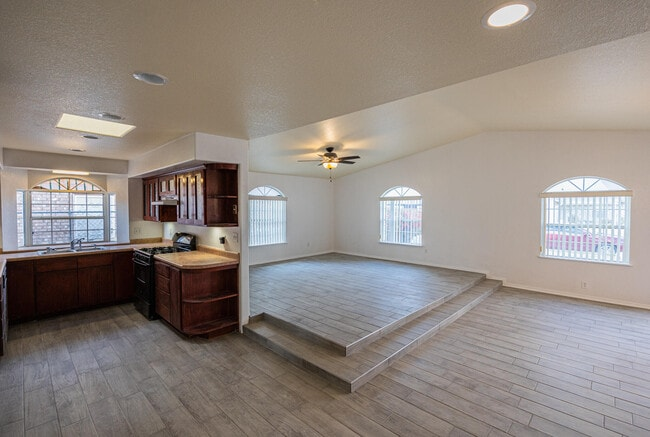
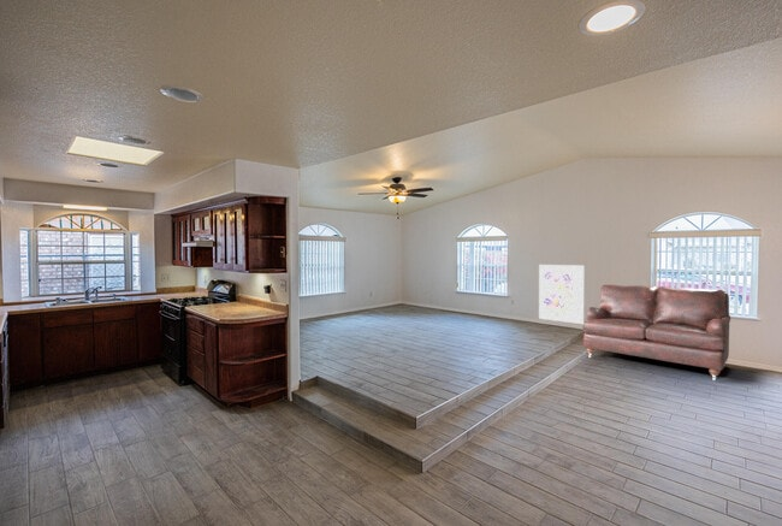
+ wall art [538,264,585,325]
+ sofa [581,284,731,382]
